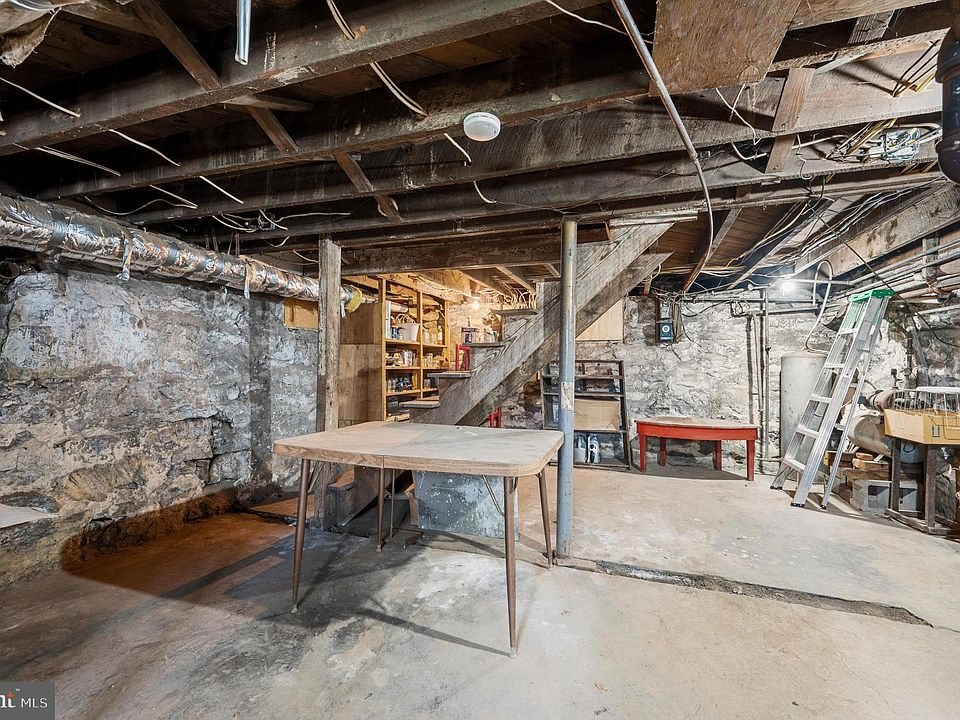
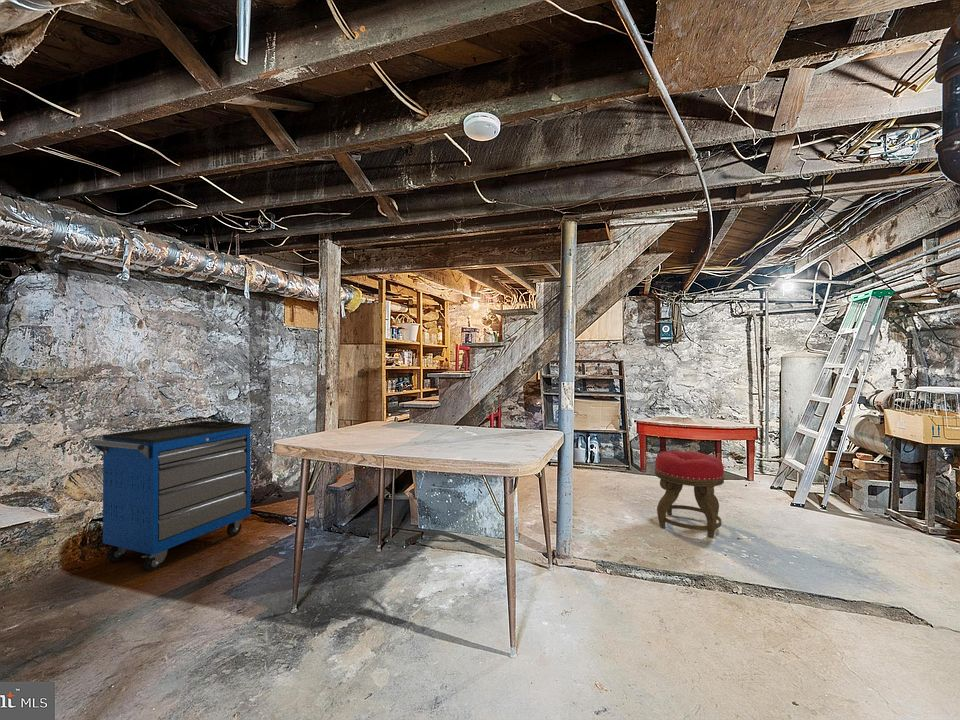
+ stool [654,450,725,538]
+ storage cabinet [89,420,252,572]
